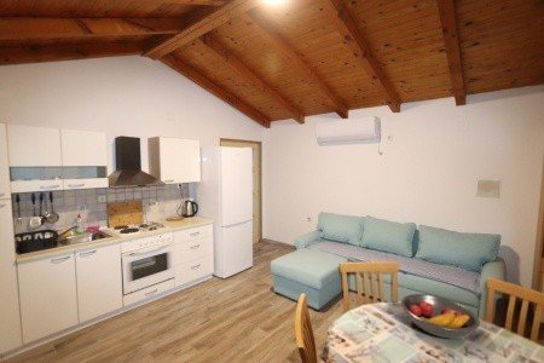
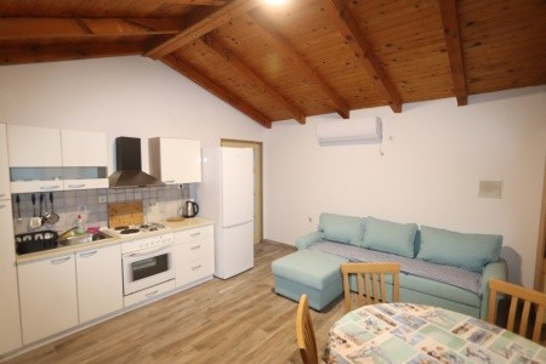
- fruit bowl [400,293,481,340]
